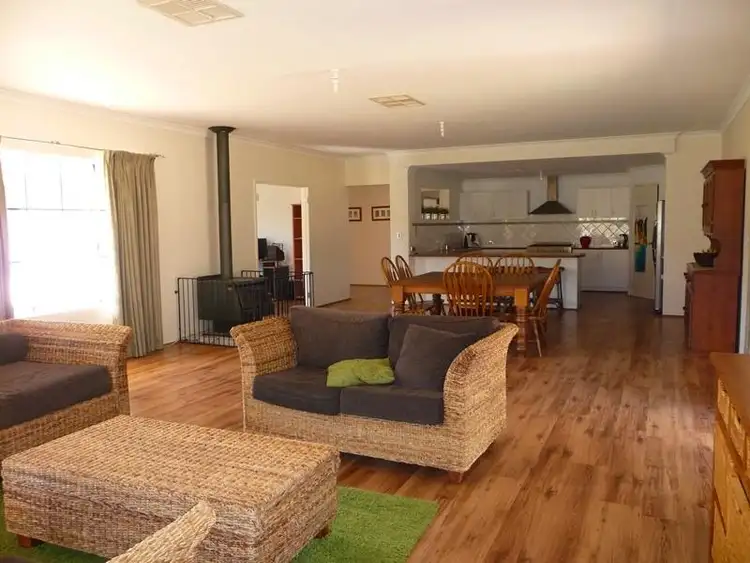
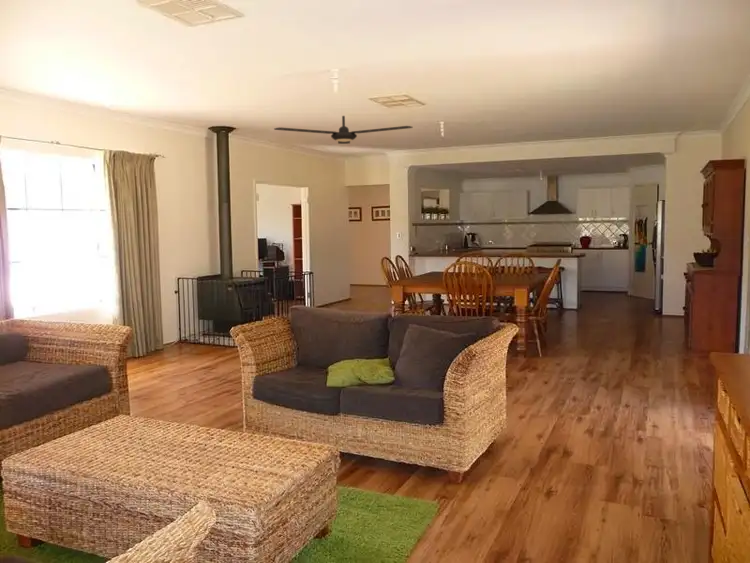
+ ceiling fan [273,115,414,145]
